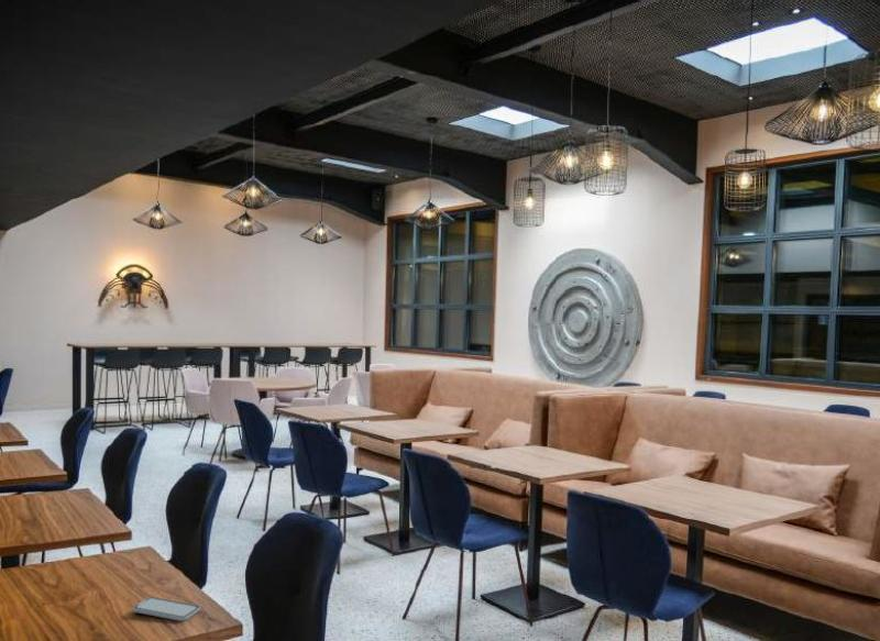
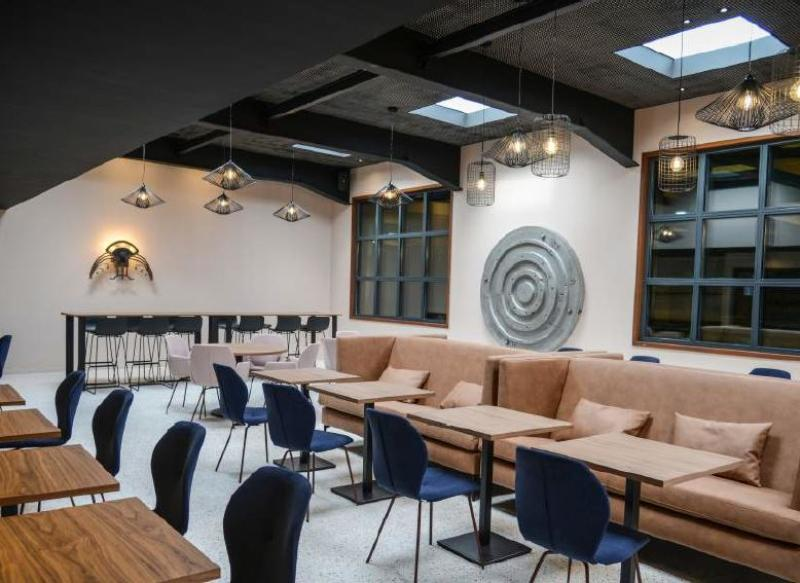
- smartphone [132,596,201,622]
